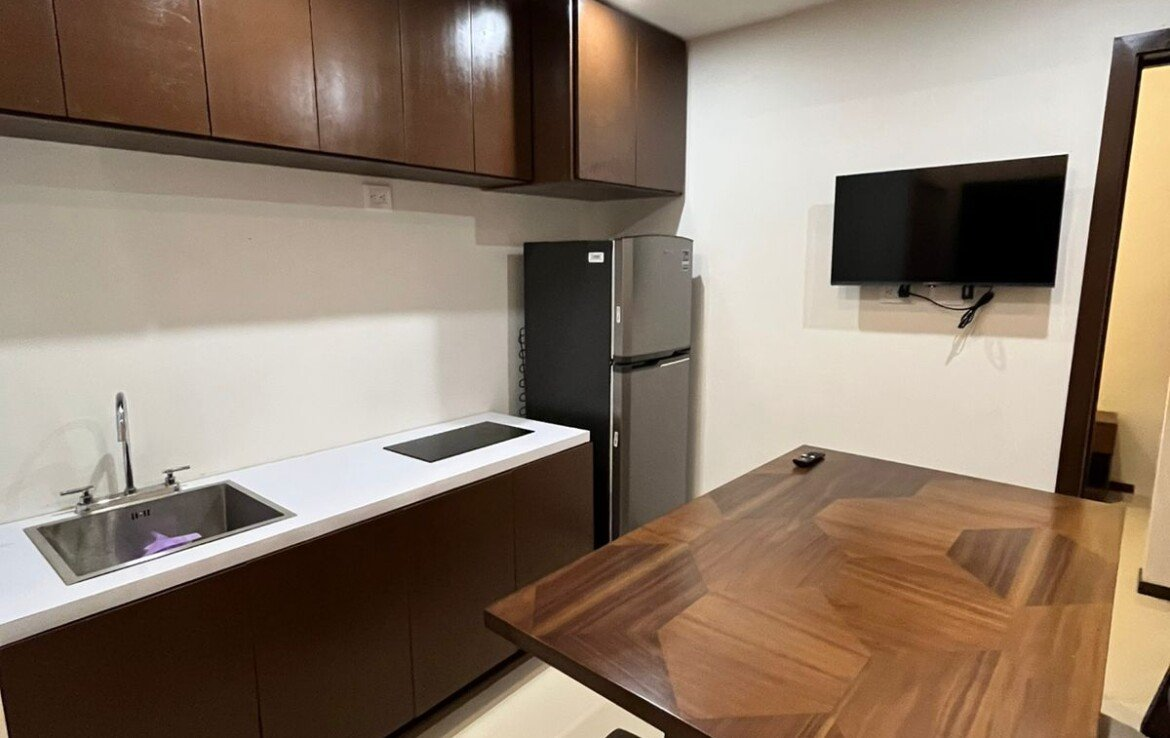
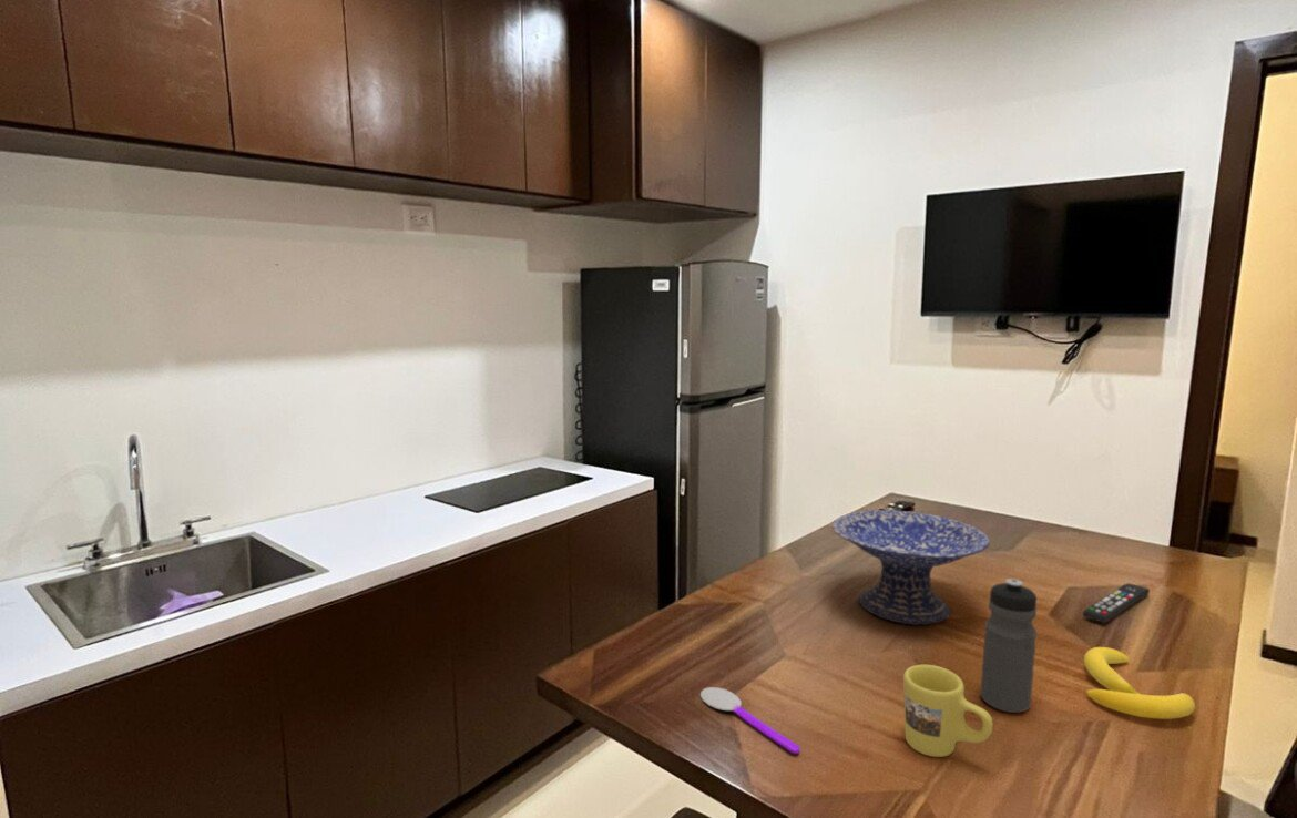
+ mug [902,664,994,758]
+ banana [1083,646,1196,720]
+ spoon [699,686,801,755]
+ remote control [1082,582,1151,624]
+ water bottle [979,577,1038,714]
+ decorative bowl [831,509,991,625]
